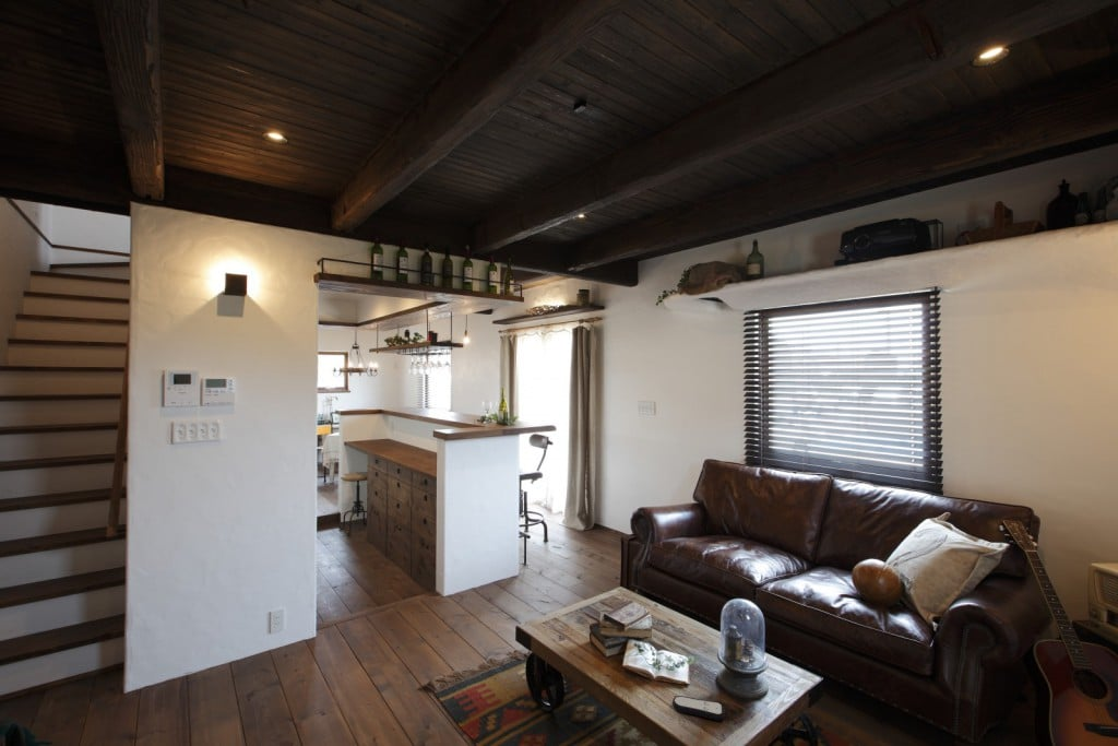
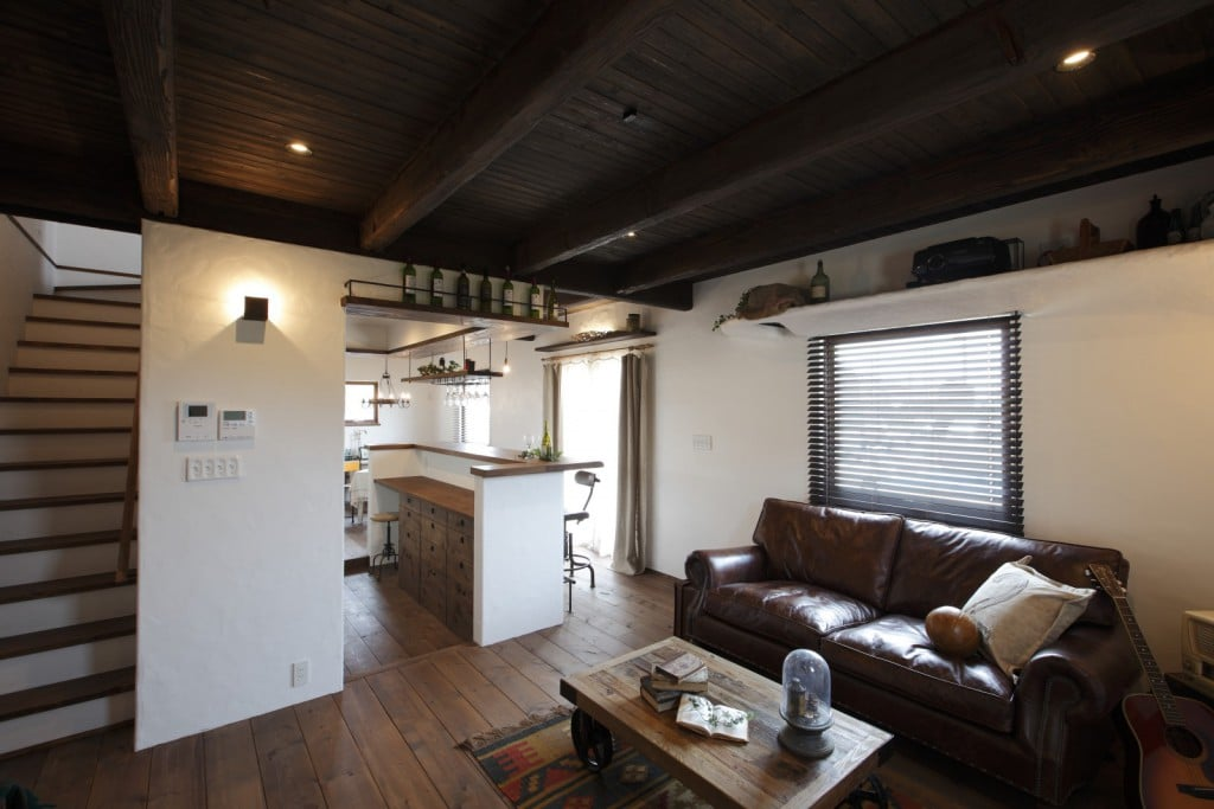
- remote control [671,695,726,722]
